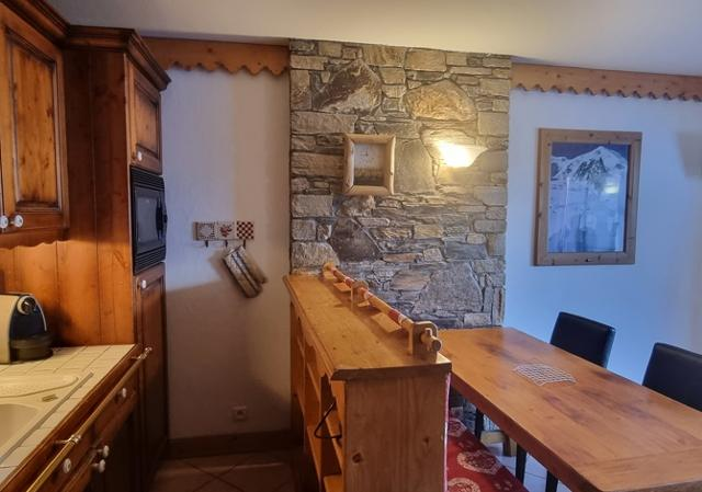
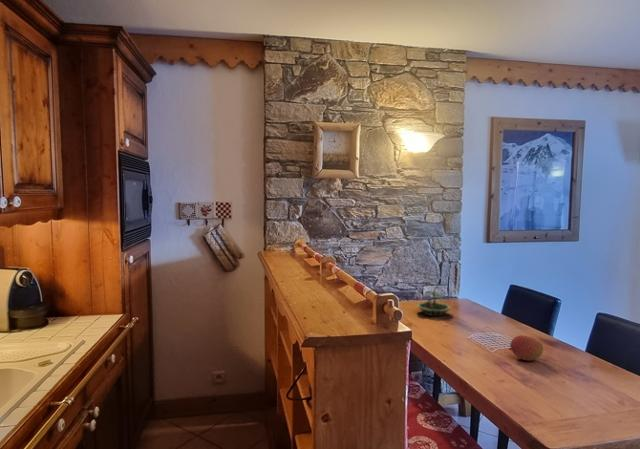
+ terrarium [416,280,453,317]
+ fruit [508,334,544,361]
